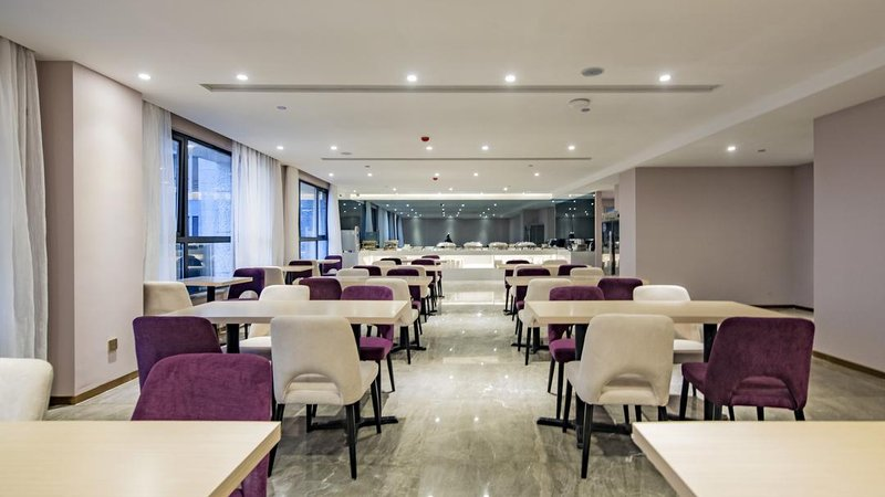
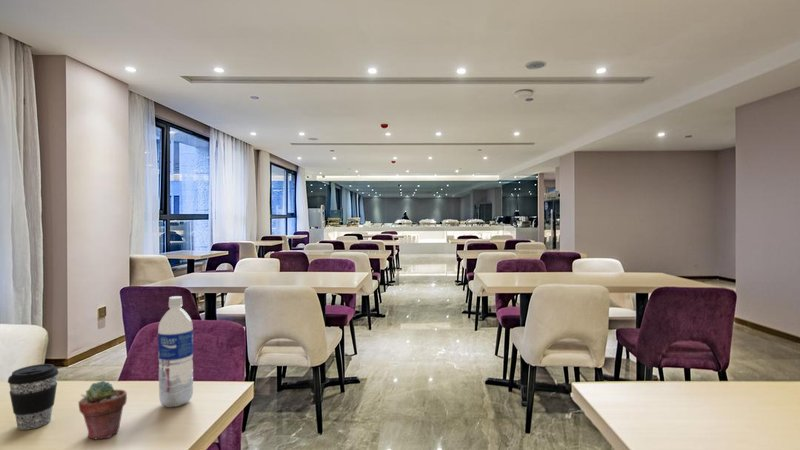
+ coffee cup [7,363,60,431]
+ water bottle [157,295,194,408]
+ potted succulent [77,380,128,440]
